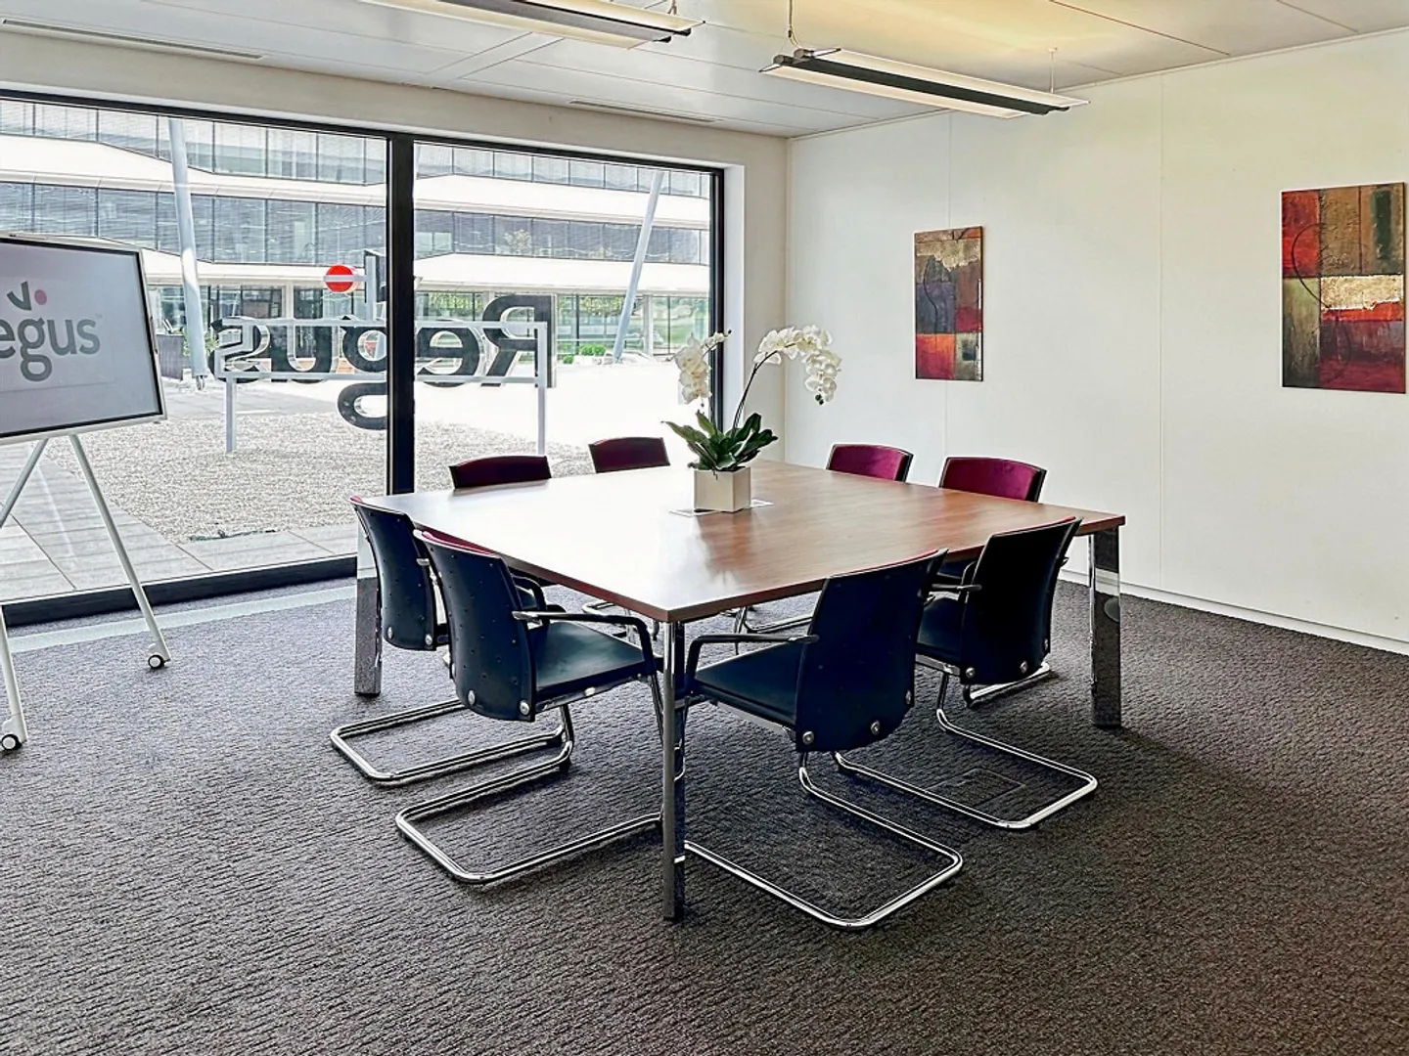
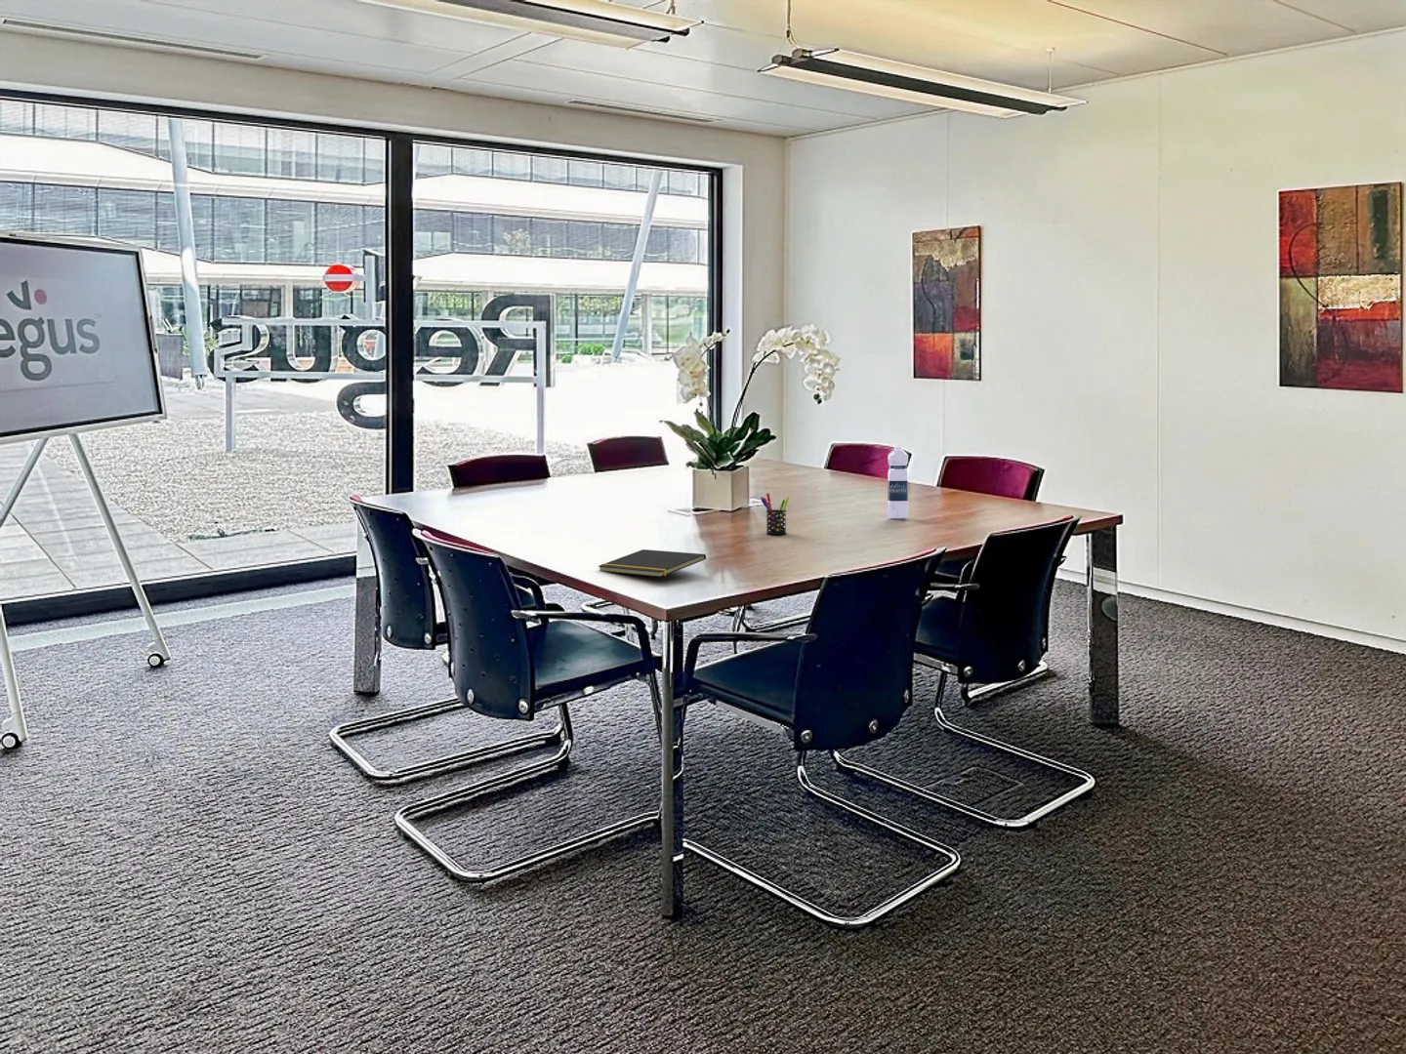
+ pen holder [759,493,789,536]
+ notepad [597,548,707,578]
+ water bottle [887,443,909,519]
